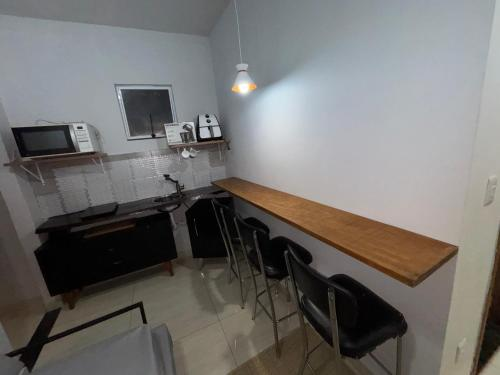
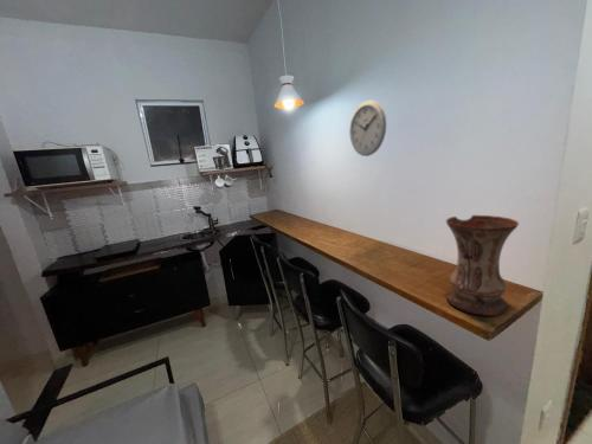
+ vase [445,214,520,317]
+ wall clock [348,99,387,157]
